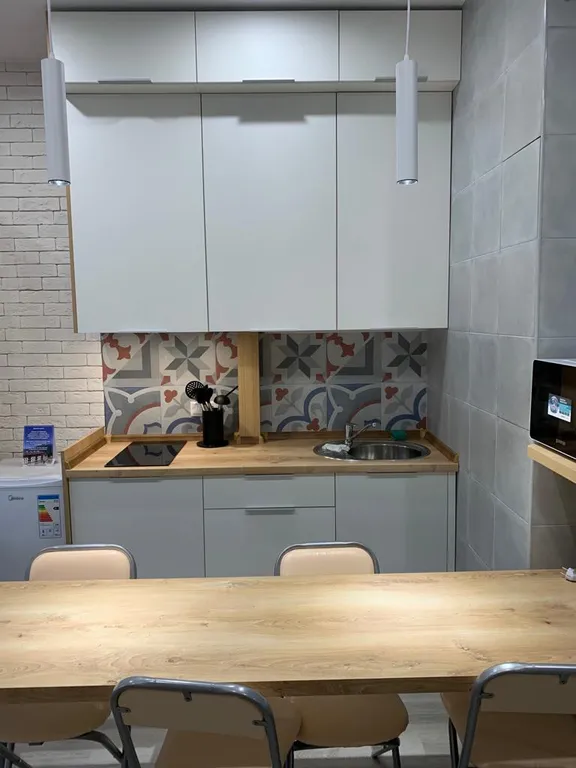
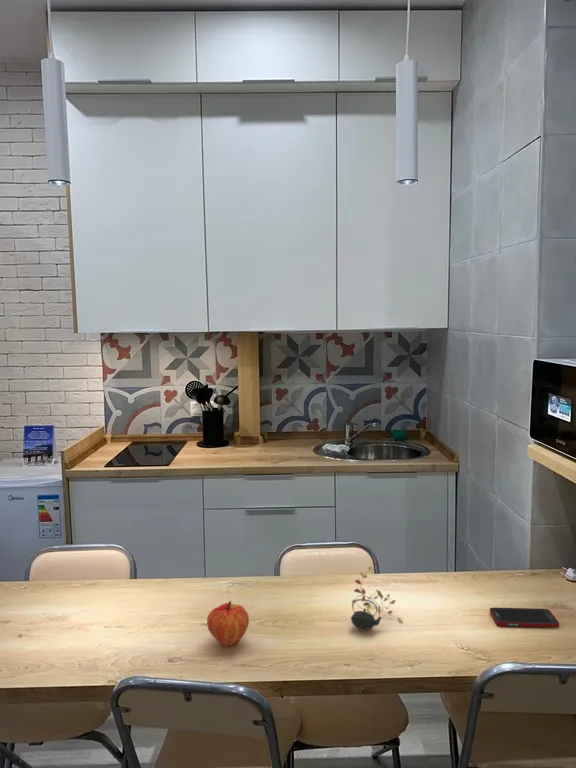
+ fruit [206,600,250,648]
+ cell phone [489,607,560,628]
+ teapot [350,547,411,630]
